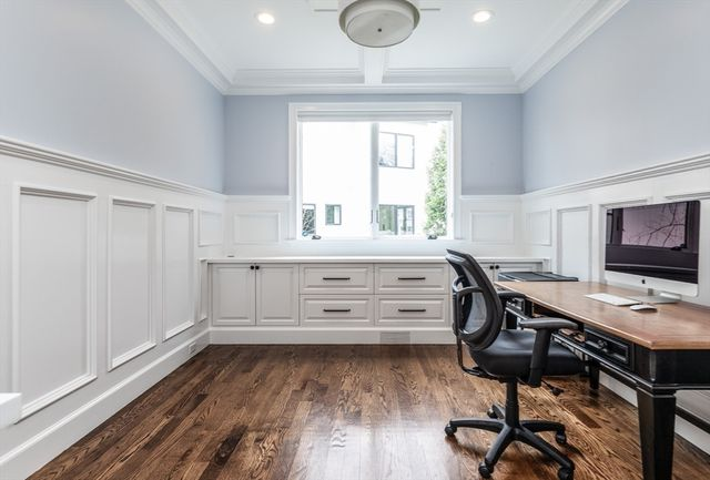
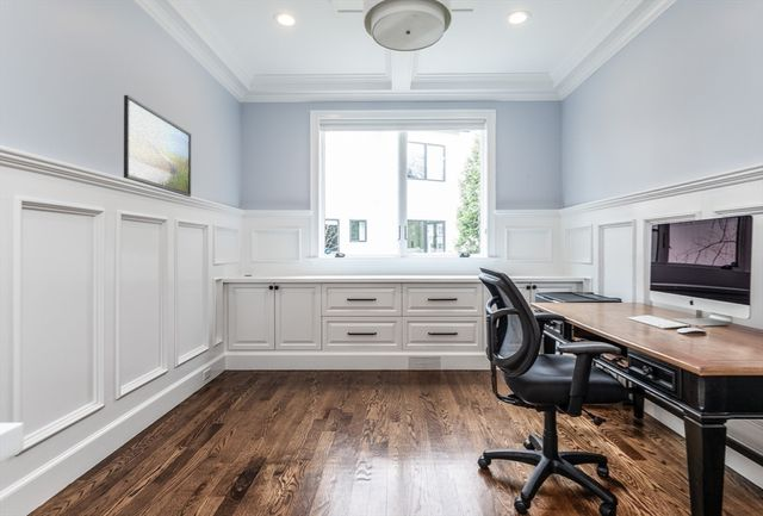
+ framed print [123,94,192,198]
